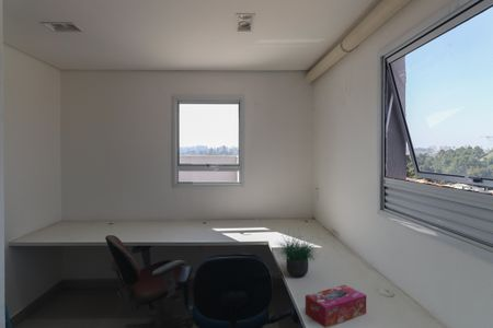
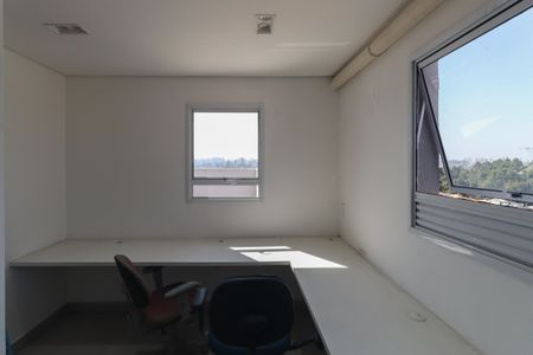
- tissue box [305,284,367,328]
- potted plant [273,227,319,278]
